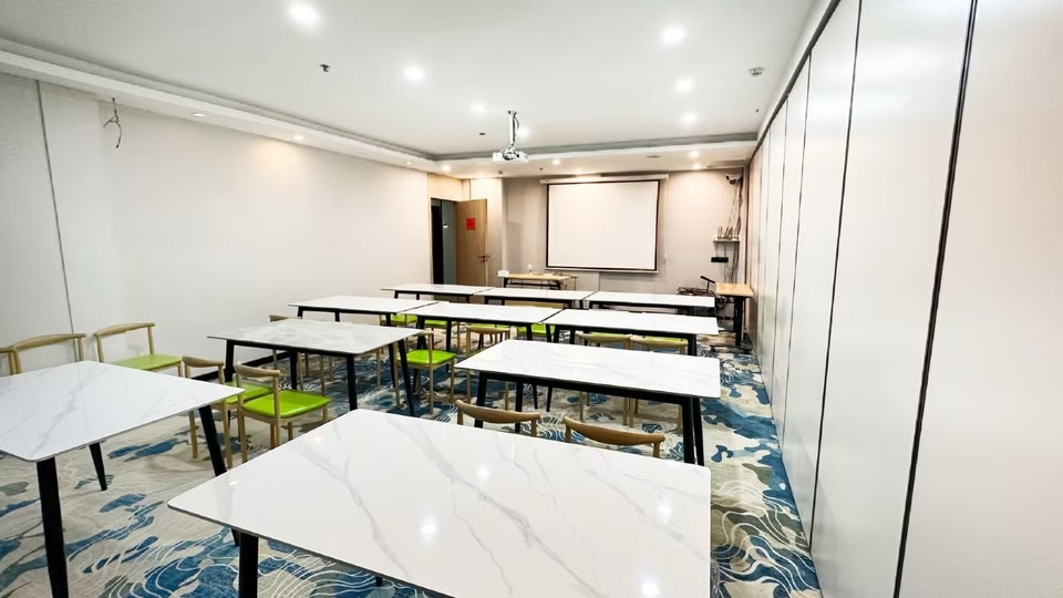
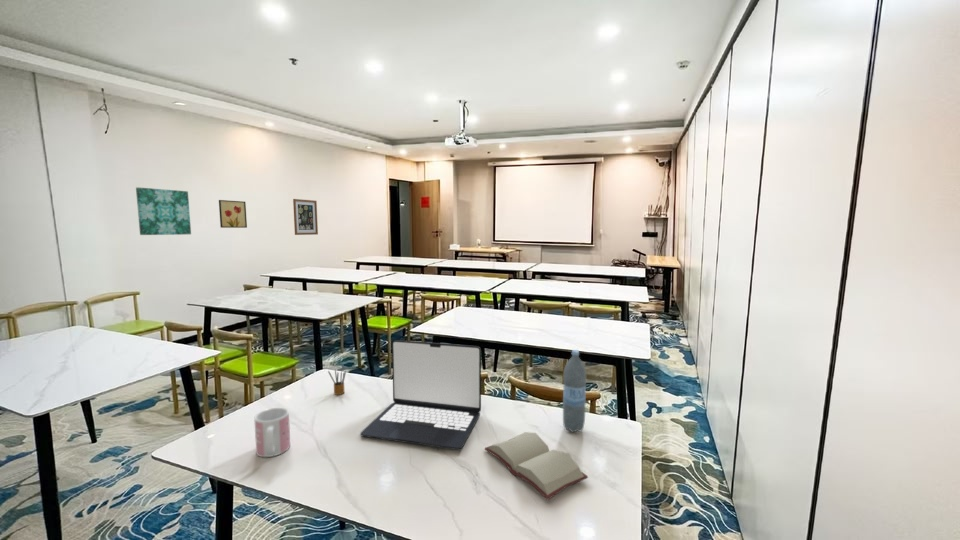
+ mug [253,407,291,458]
+ water bottle [562,348,587,433]
+ wall art [292,198,319,236]
+ wall art [218,199,248,229]
+ wall art [135,186,192,236]
+ hardback book [484,431,589,501]
+ pencil box [327,369,347,396]
+ laptop [359,339,482,451]
